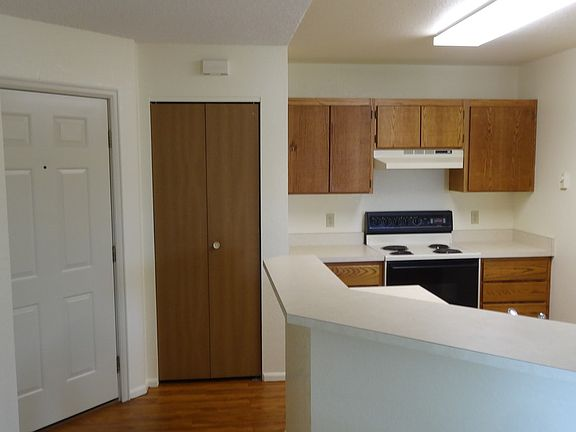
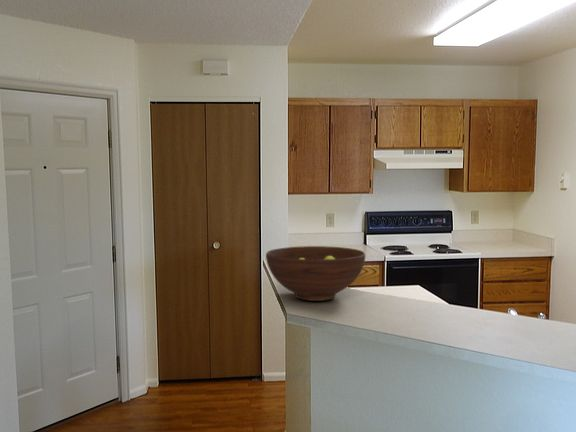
+ fruit bowl [265,245,366,302]
